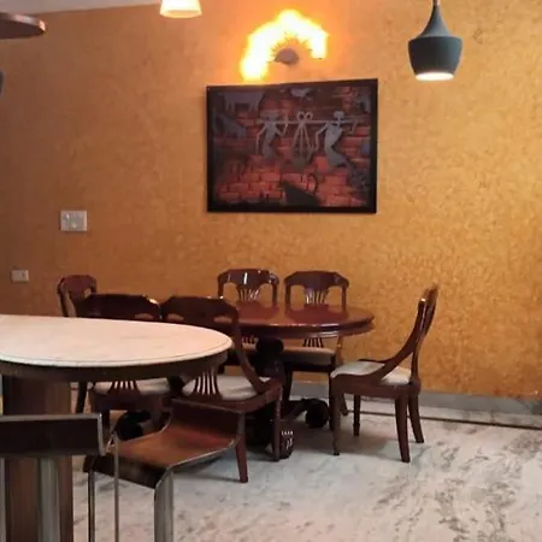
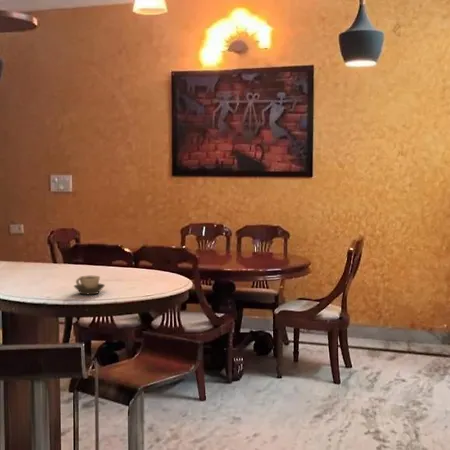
+ cup [73,275,106,295]
